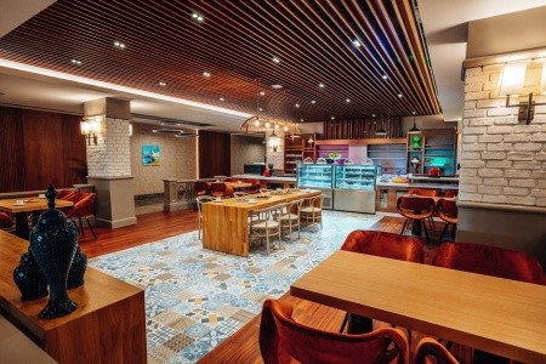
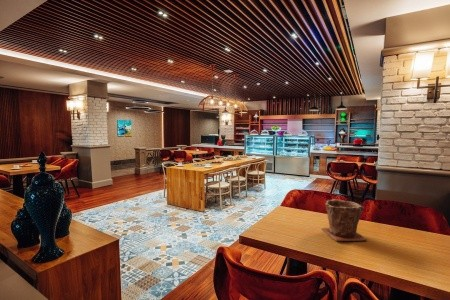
+ plant pot [321,198,368,242]
